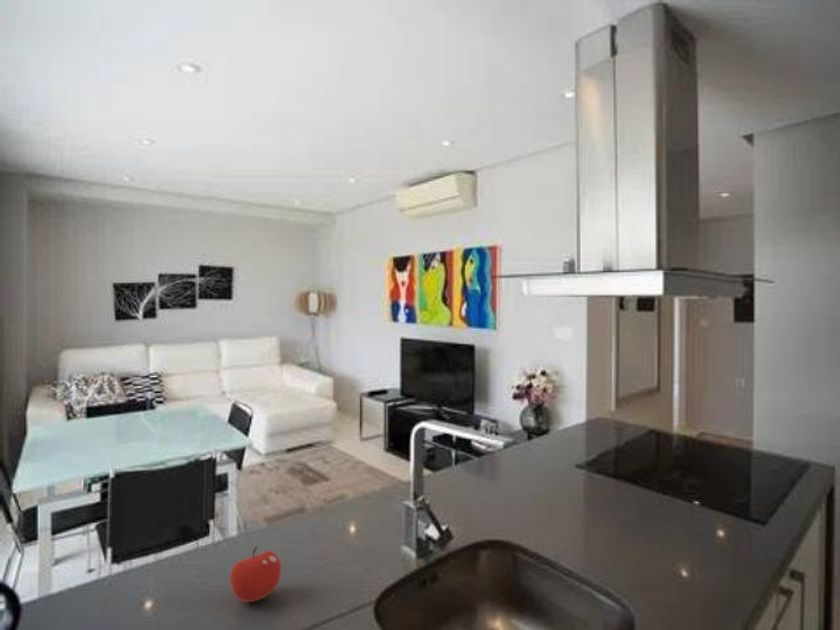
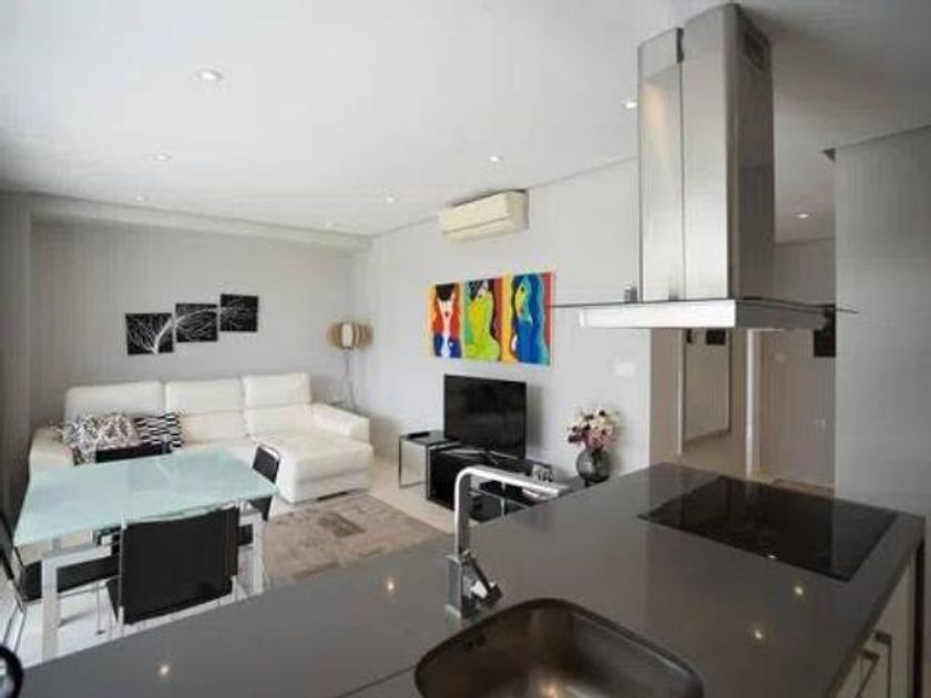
- fruit [229,546,282,603]
